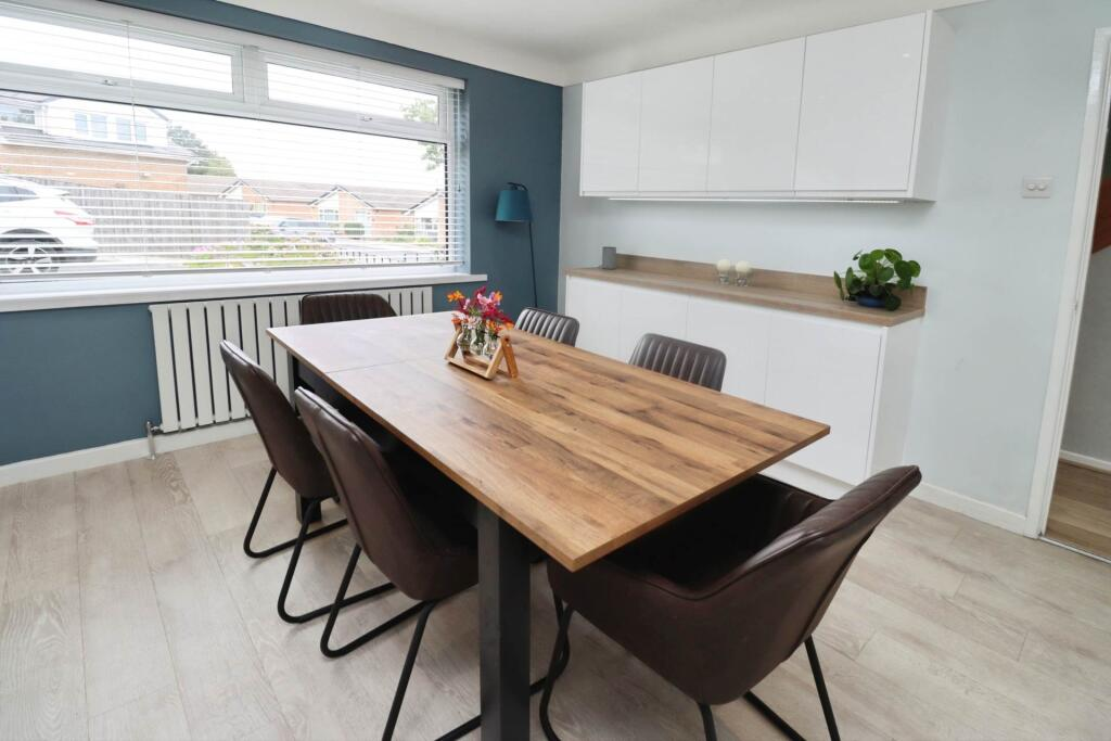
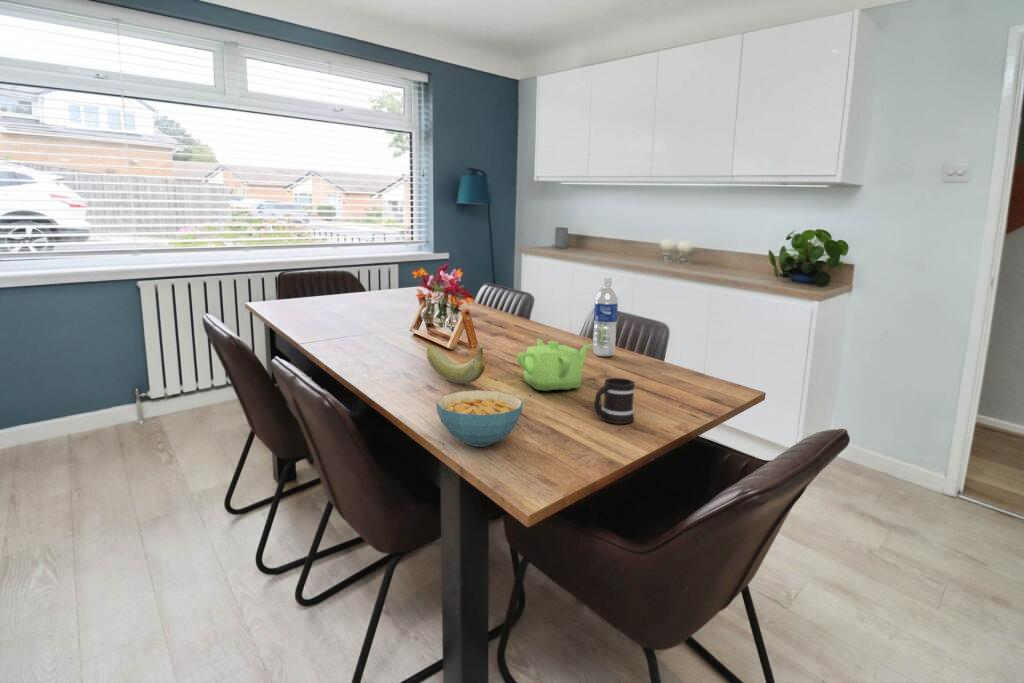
+ cereal bowl [435,389,524,448]
+ water bottle [592,277,619,357]
+ banana [426,342,485,385]
+ teapot [515,338,594,392]
+ mug [593,377,636,425]
